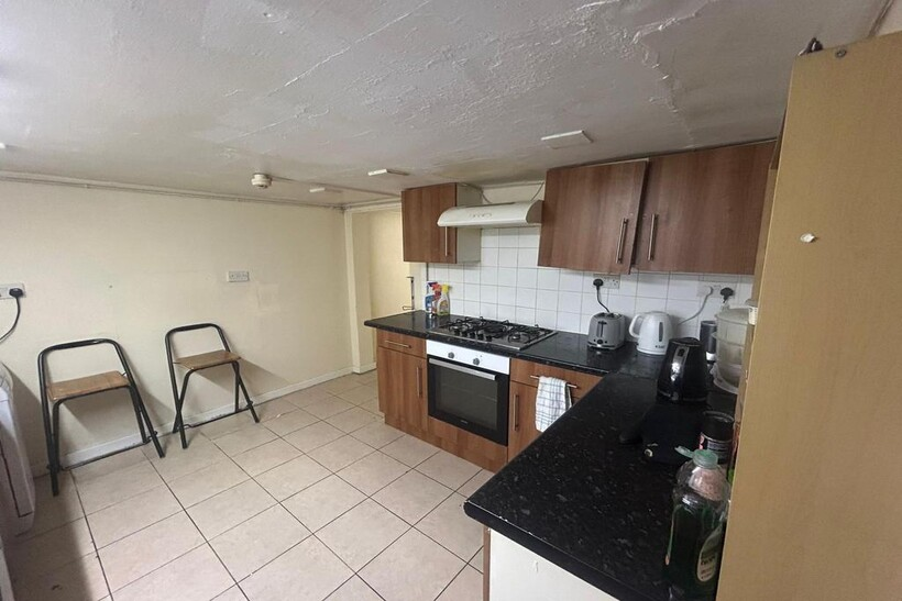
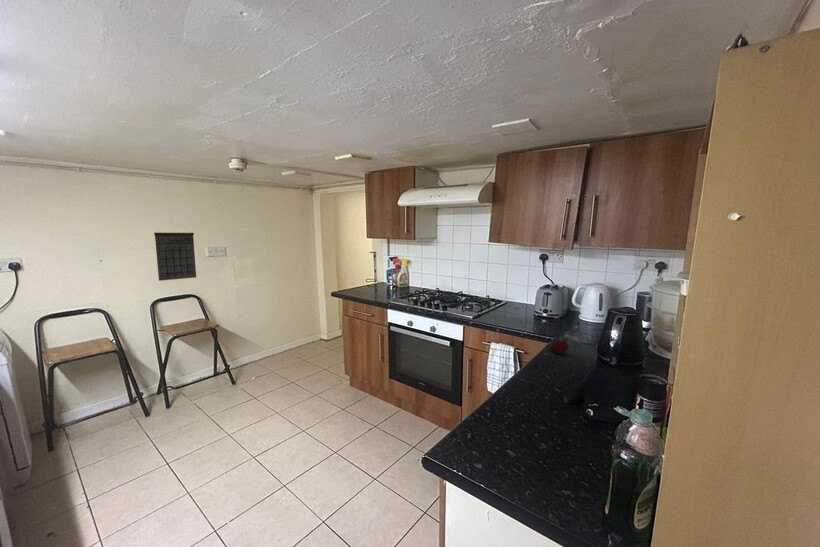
+ calendar [153,221,197,282]
+ fruit [551,335,574,355]
